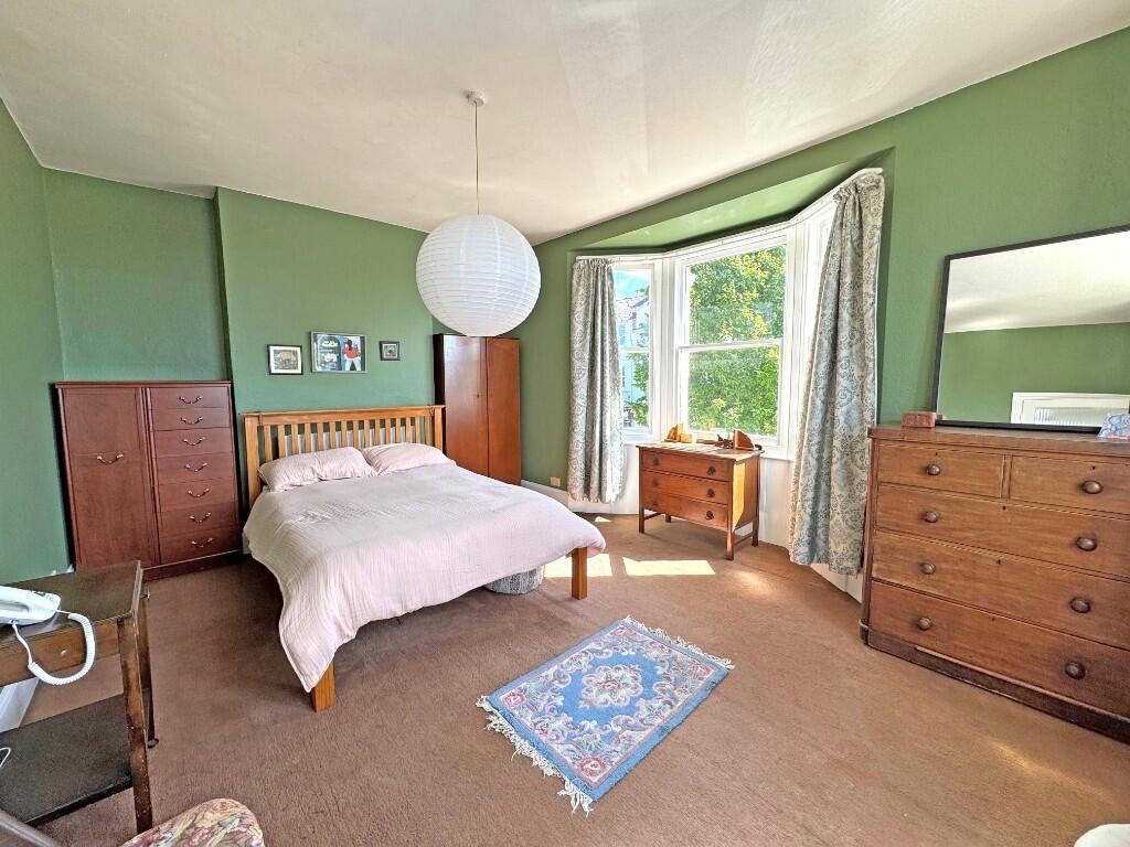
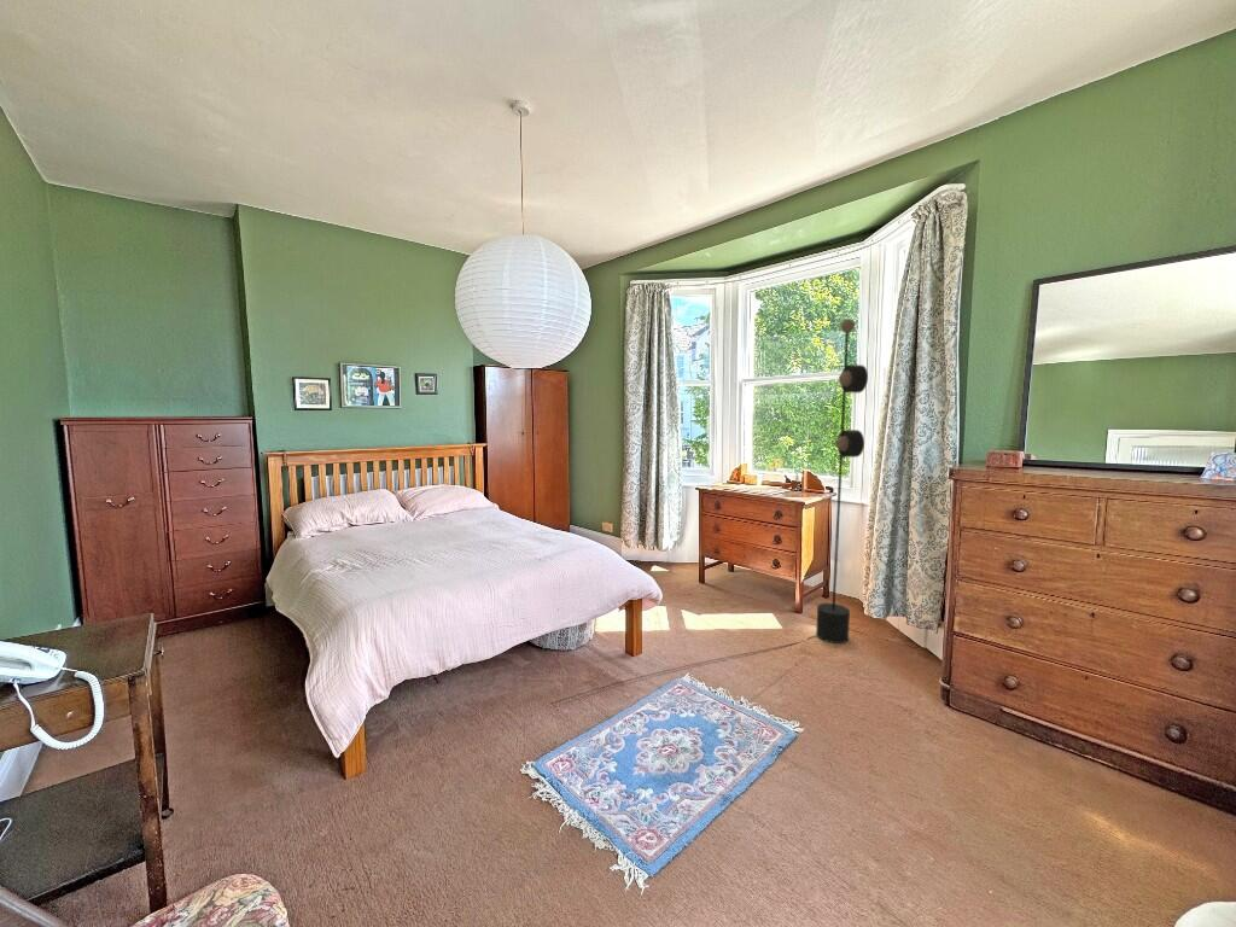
+ floor lamp [550,317,869,705]
